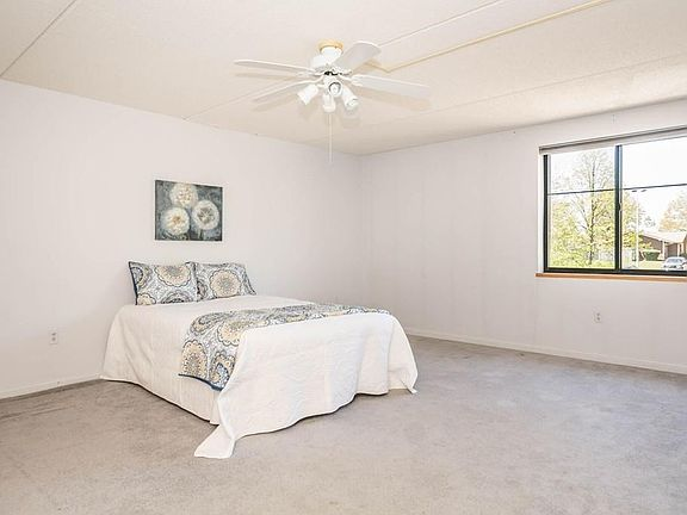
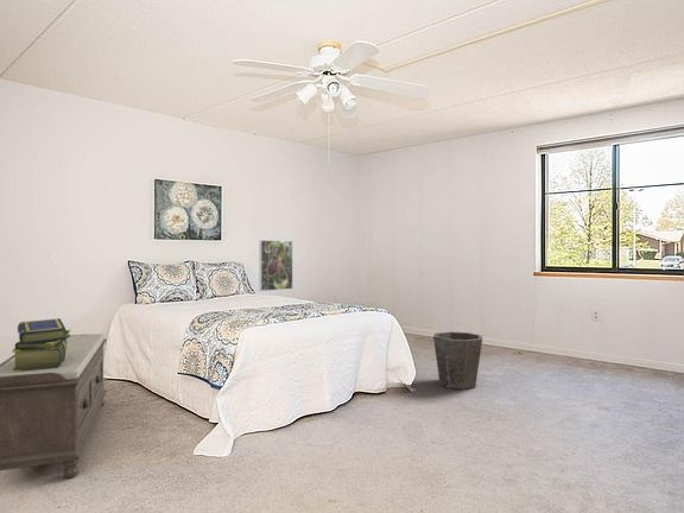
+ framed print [258,239,294,292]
+ bench [0,332,108,479]
+ waste bin [432,330,483,391]
+ stack of books [11,317,72,372]
